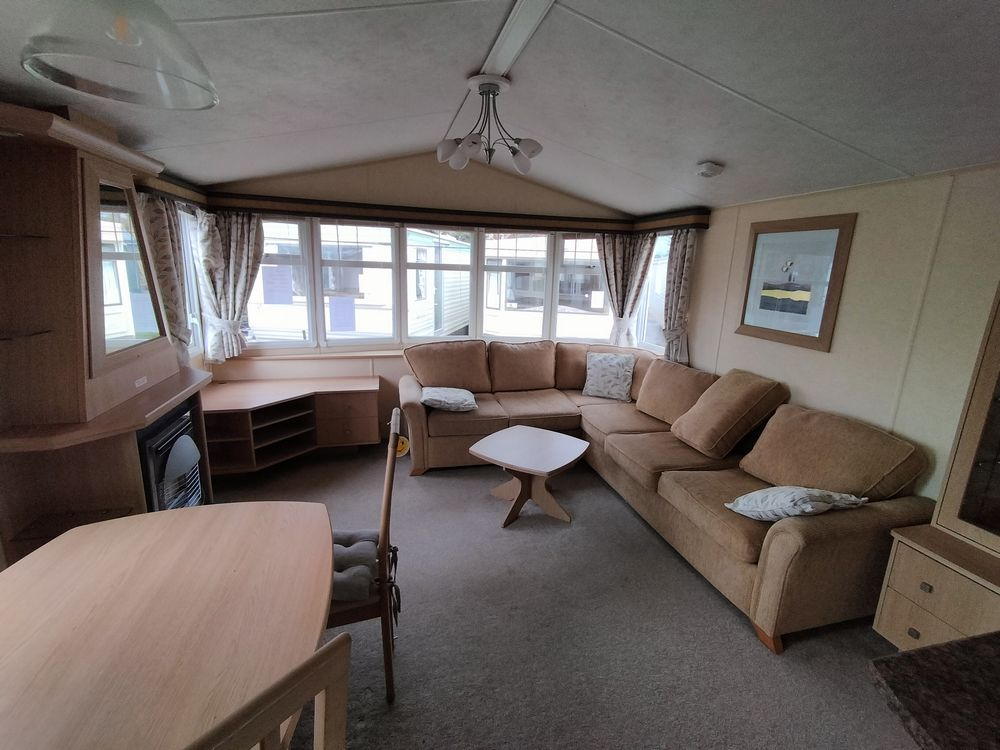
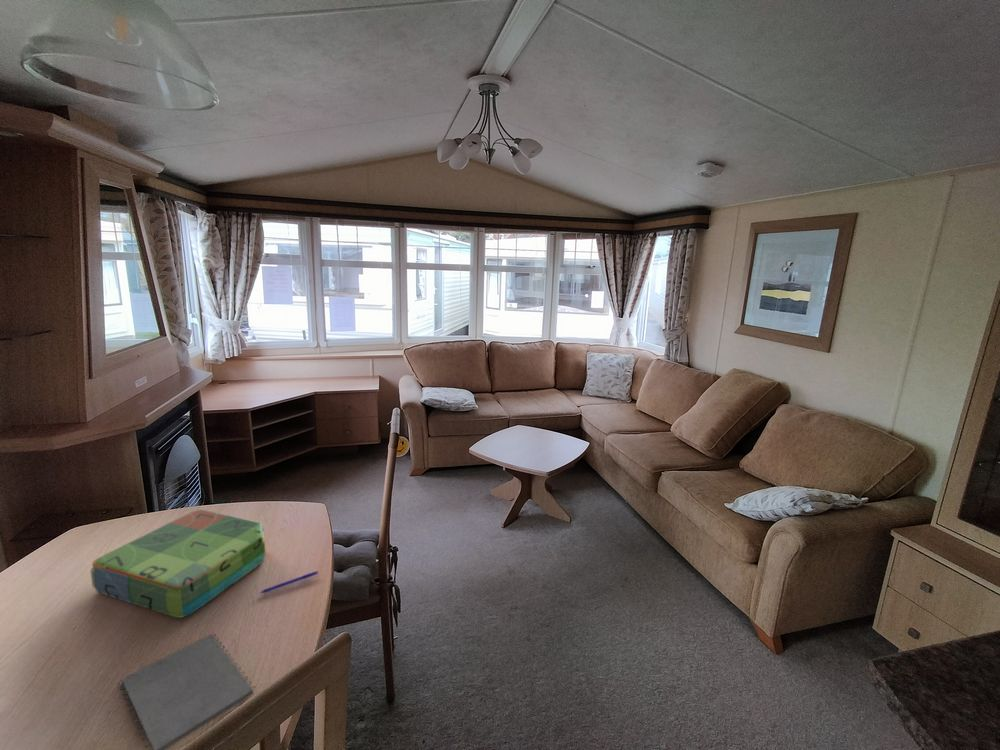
+ pen [259,570,319,594]
+ board game [89,509,266,619]
+ notepad [117,633,256,750]
